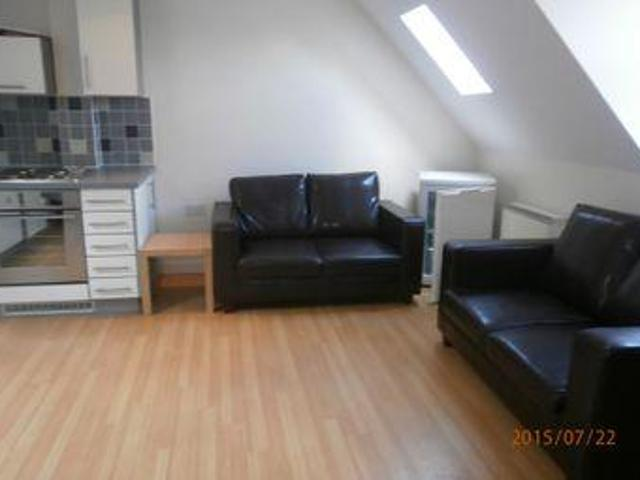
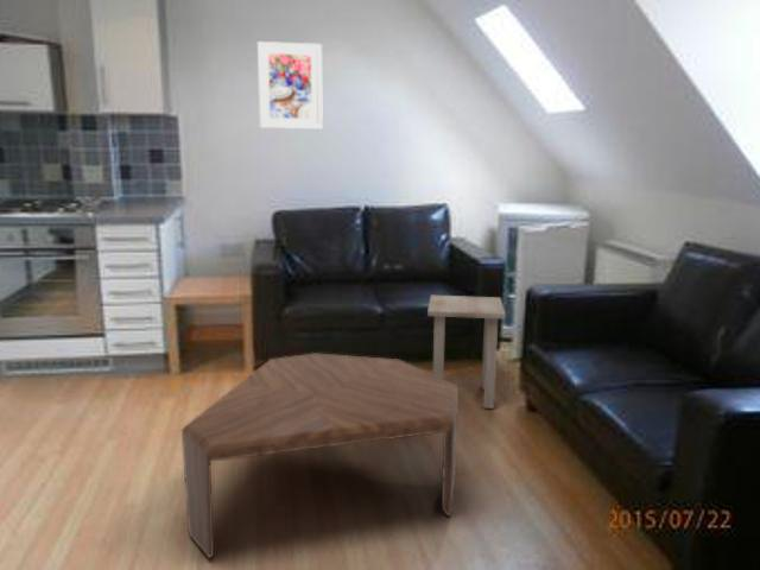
+ coffee table [180,352,460,560]
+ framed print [256,40,324,131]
+ side table [426,294,507,410]
